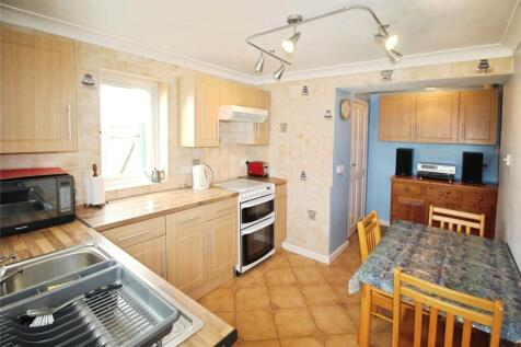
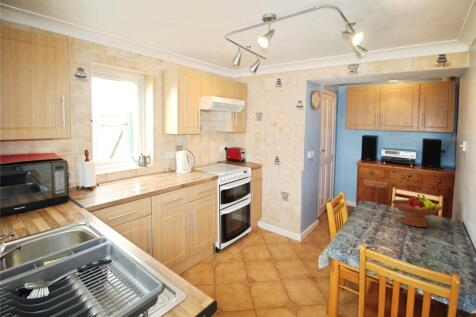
+ fruit bowl [390,193,443,228]
